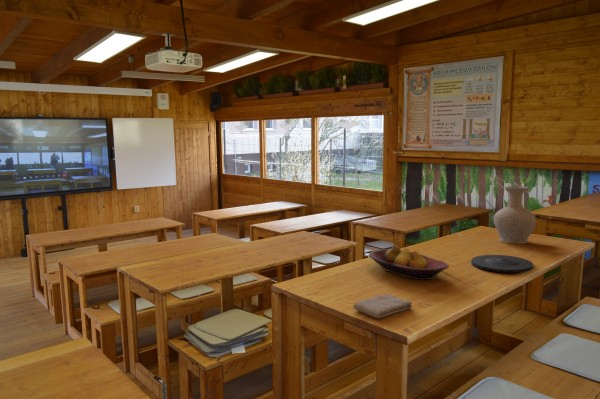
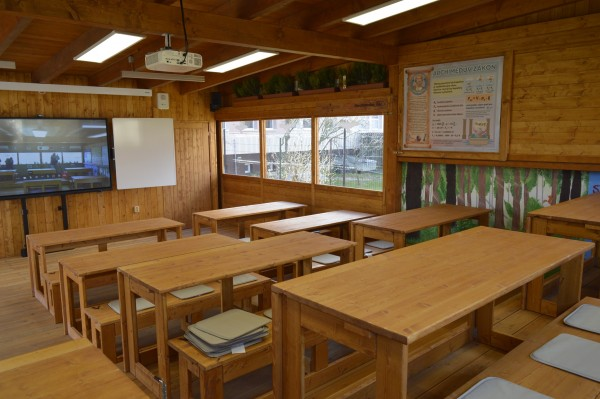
- vase [493,185,537,245]
- washcloth [352,293,413,319]
- plate [470,254,534,274]
- fruit bowl [368,245,450,281]
